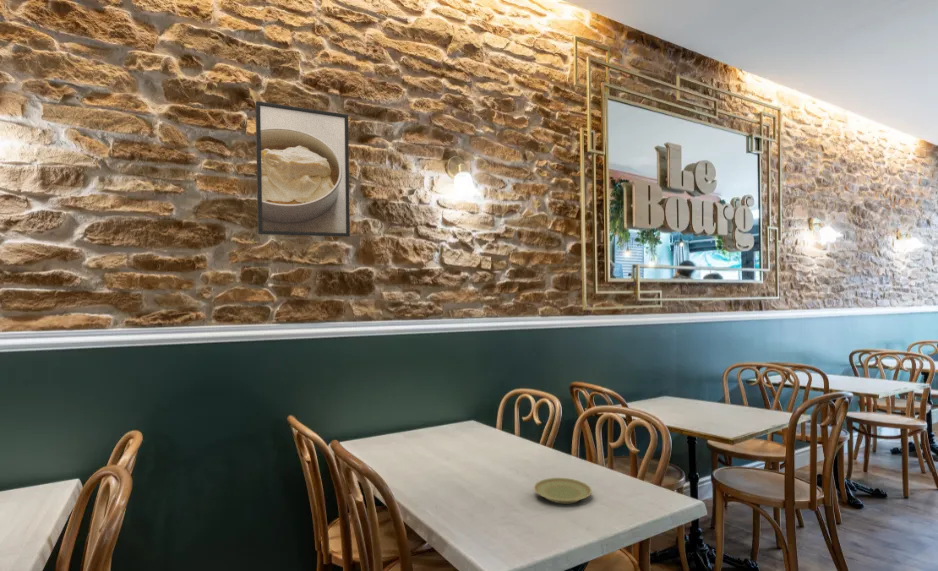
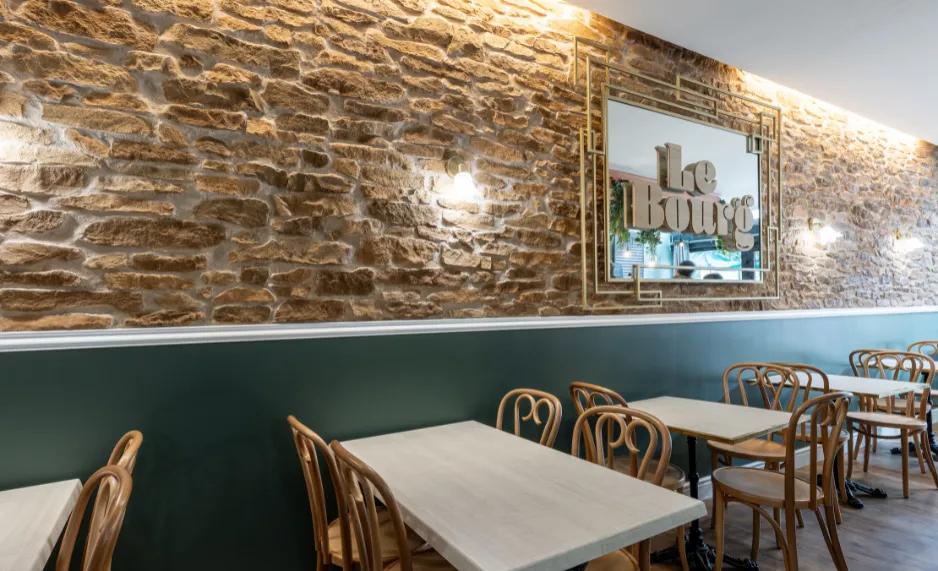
- plate [533,477,593,504]
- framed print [255,100,351,238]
